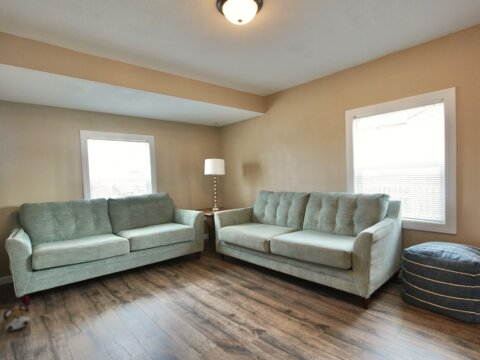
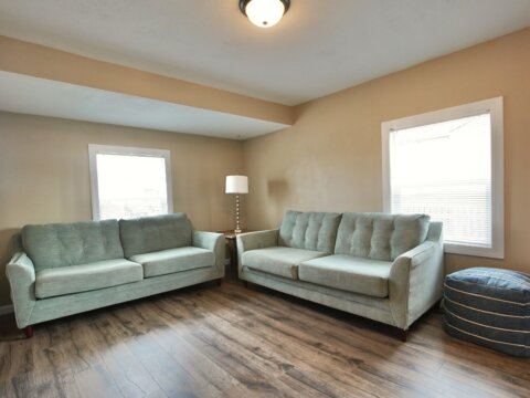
- plush toy [2,303,31,332]
